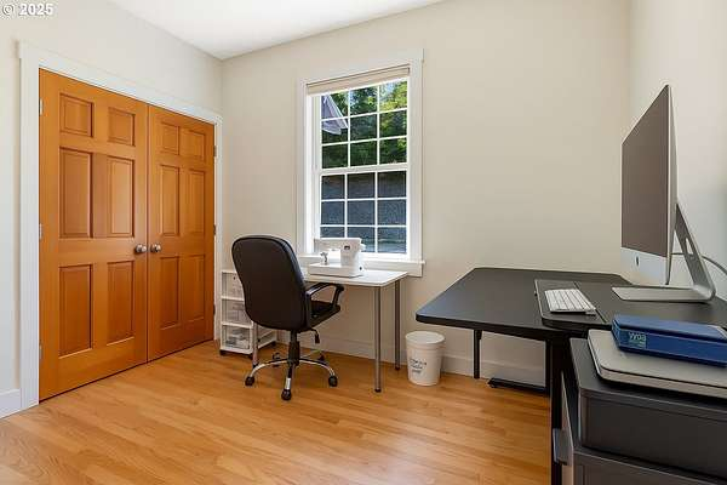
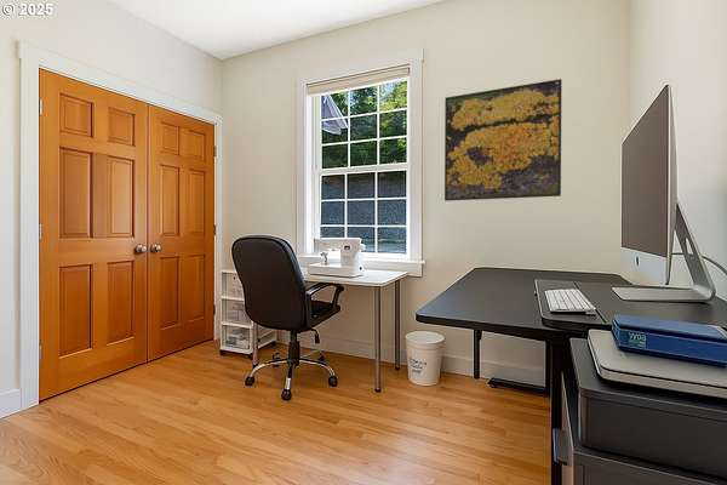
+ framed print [443,78,563,202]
